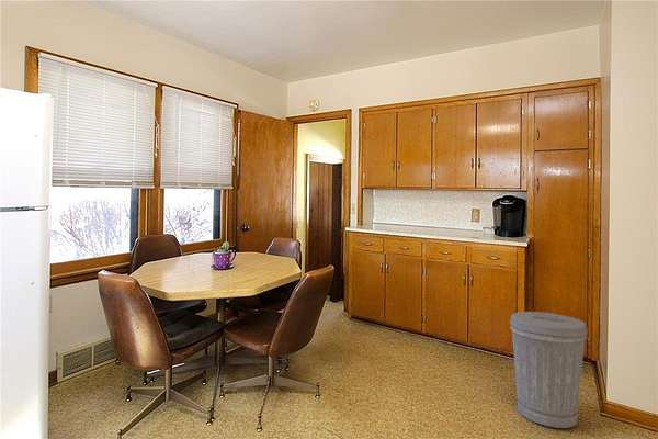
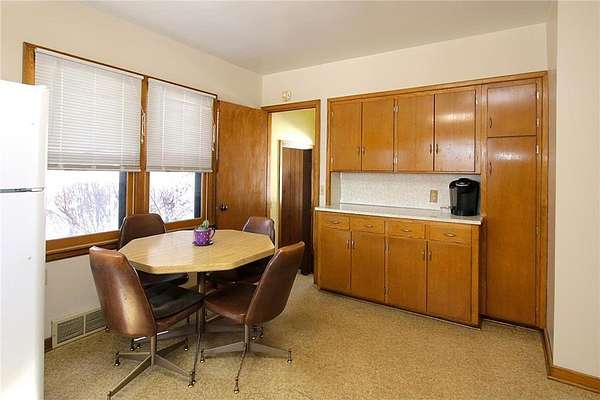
- trash can [509,311,588,429]
